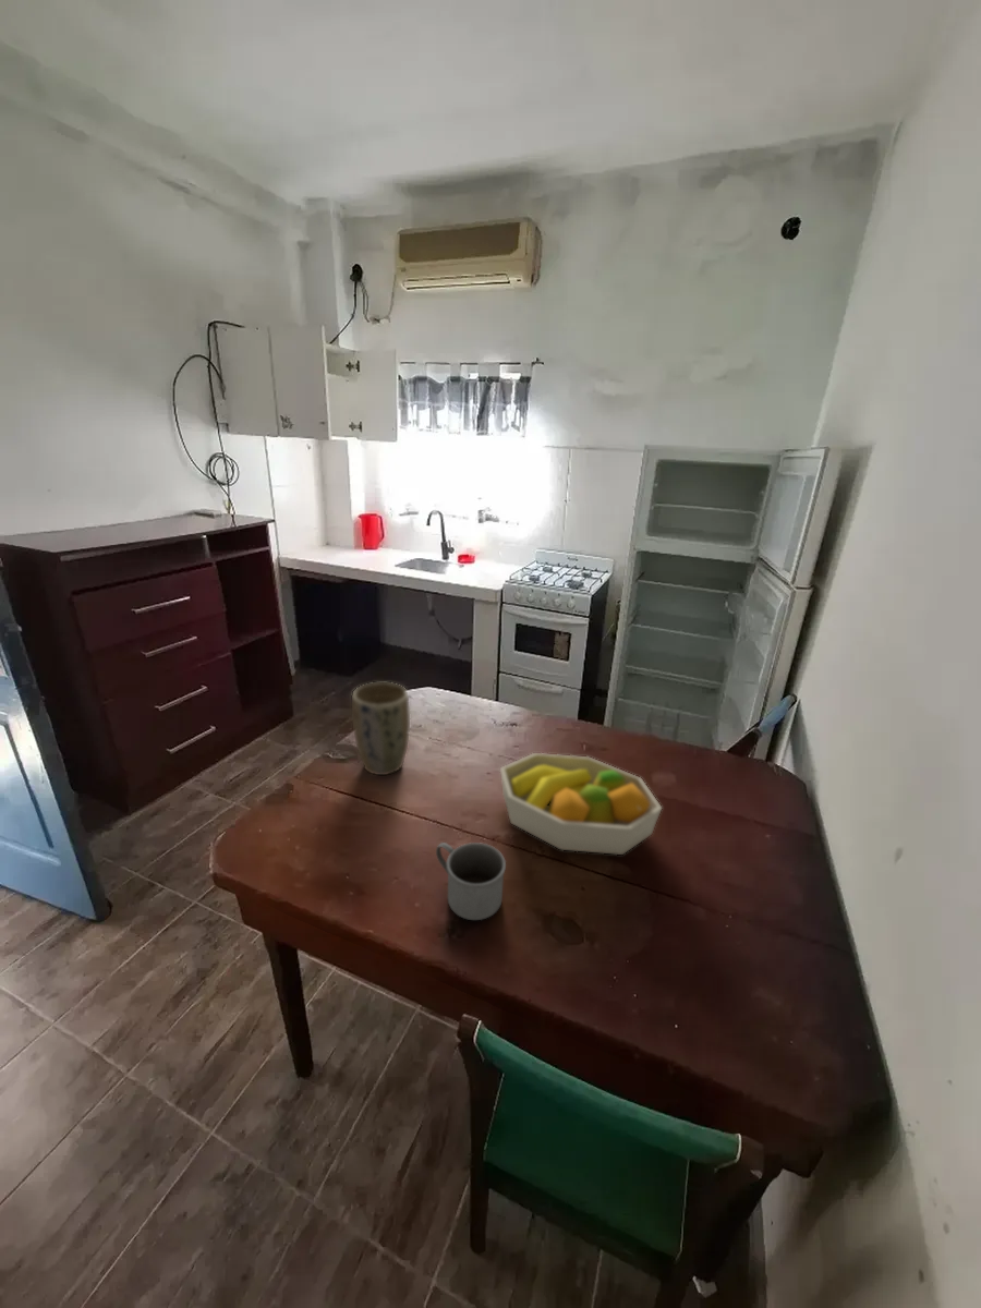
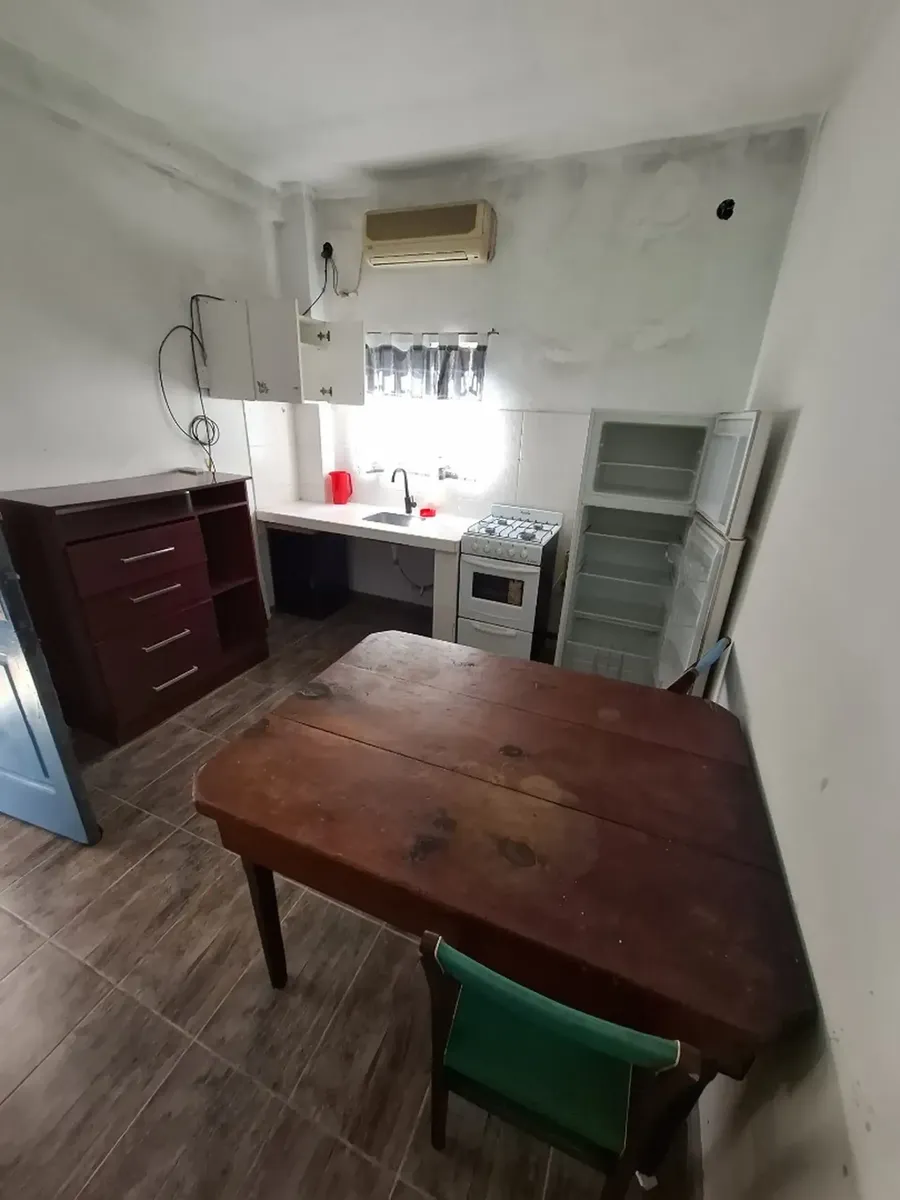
- fruit bowl [499,752,663,856]
- plant pot [351,681,411,776]
- mug [435,841,507,921]
